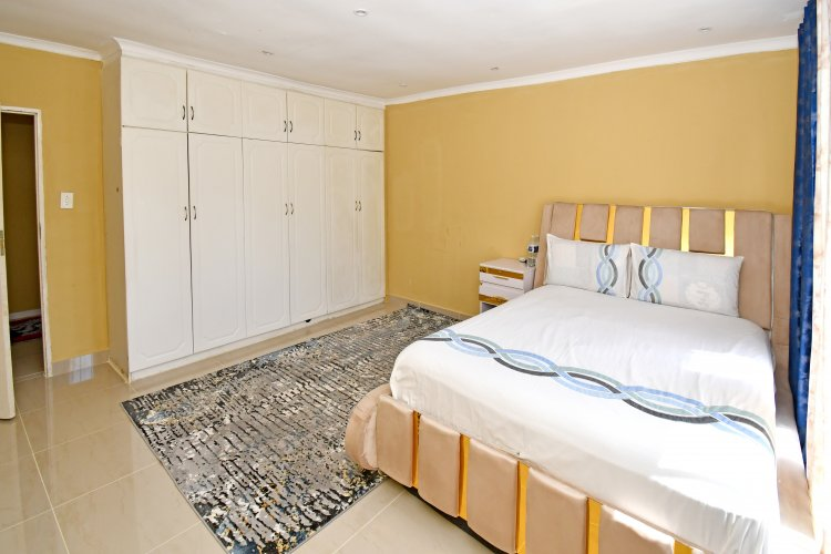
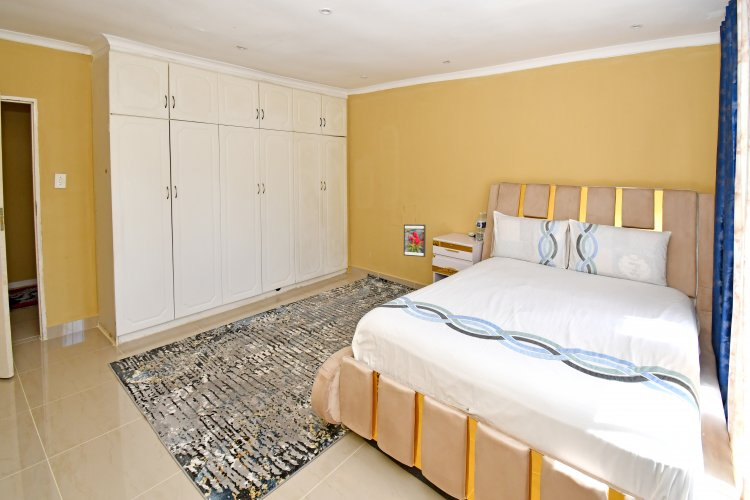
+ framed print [403,224,427,258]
